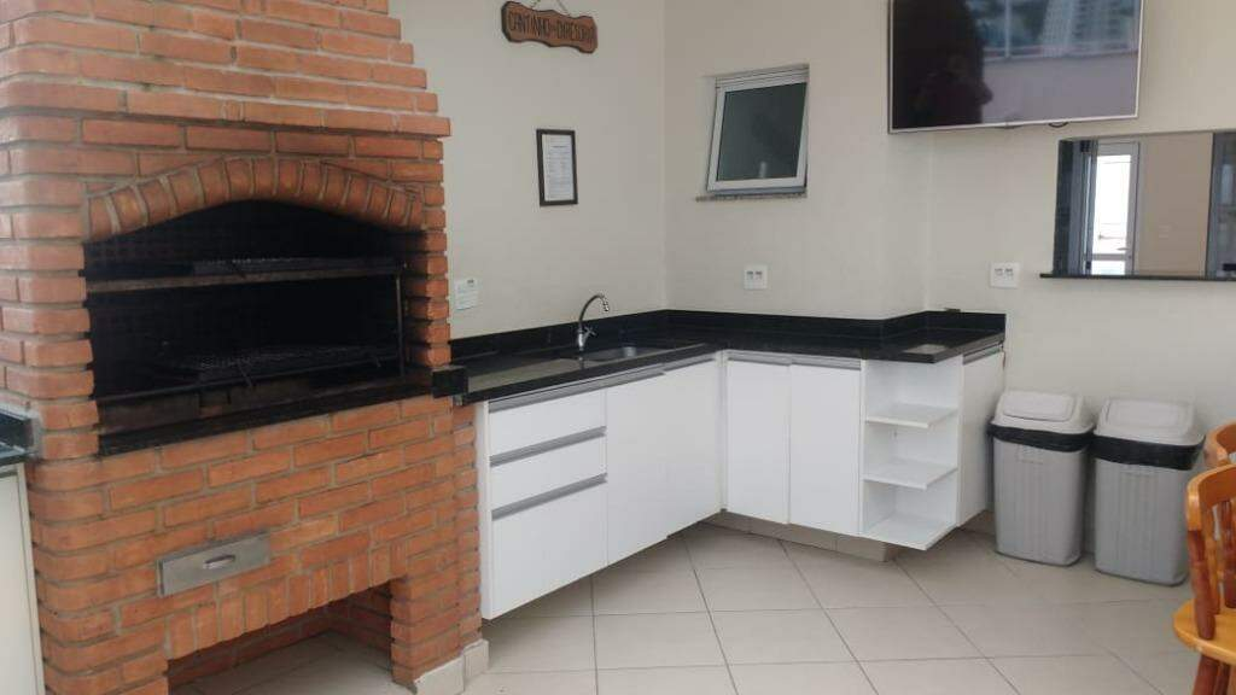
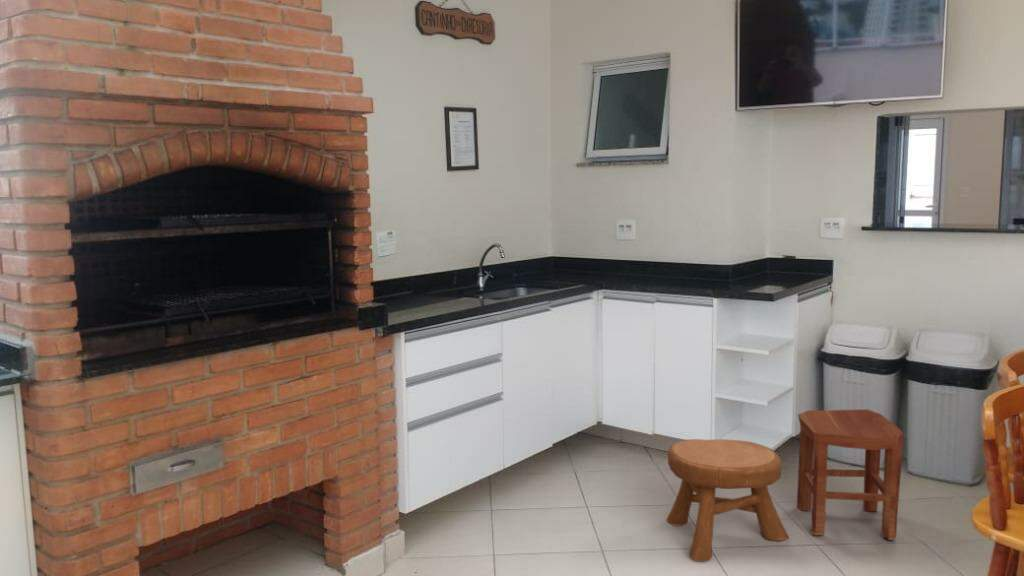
+ stool [796,408,905,541]
+ stool [666,438,789,563]
